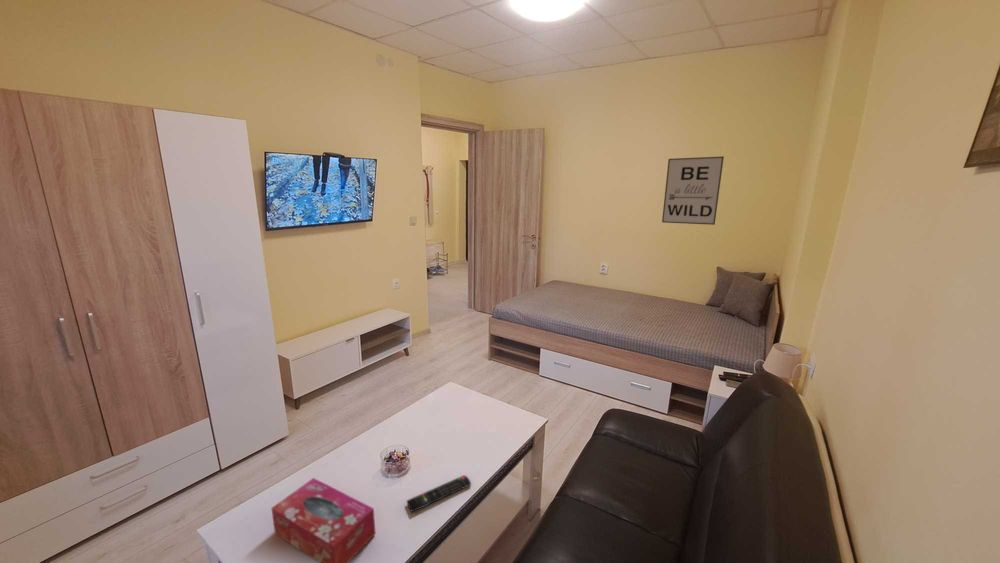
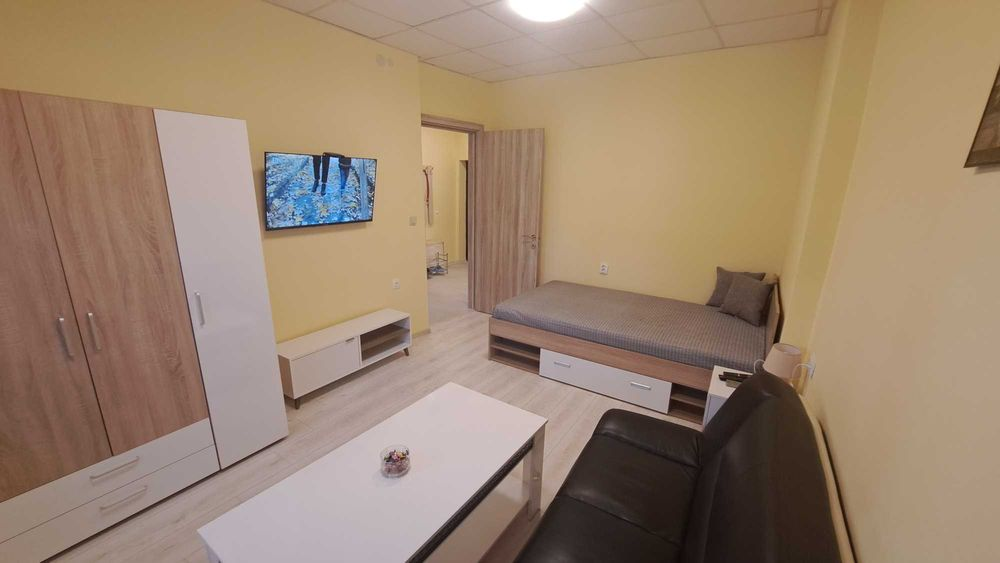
- remote control [406,474,472,513]
- tissue box [270,477,376,563]
- wall art [661,155,725,226]
